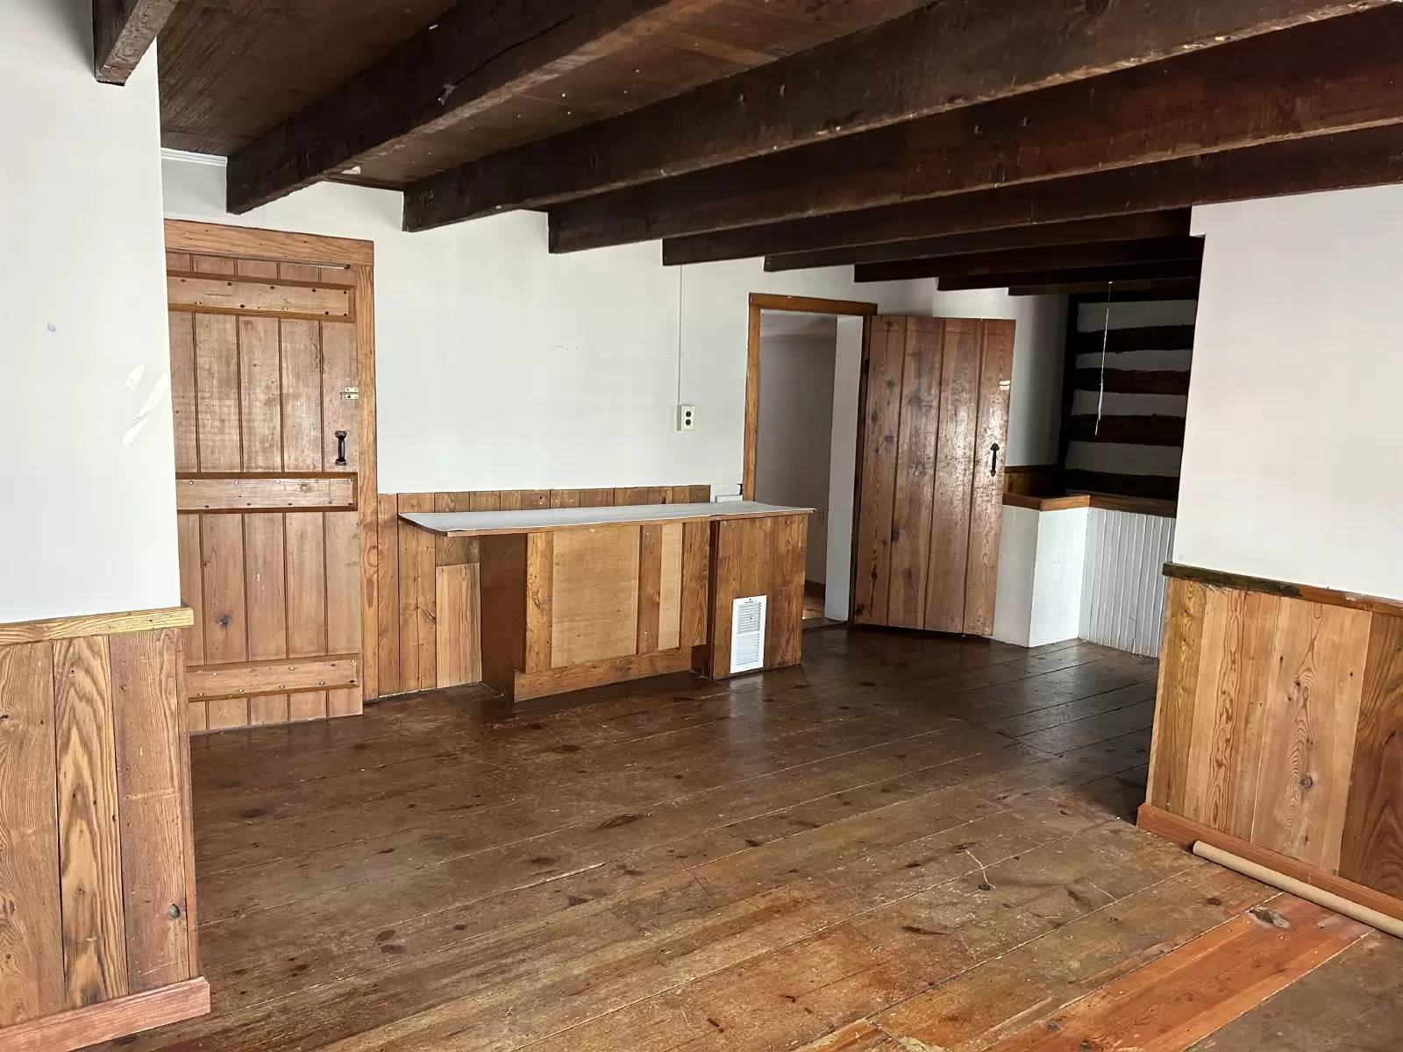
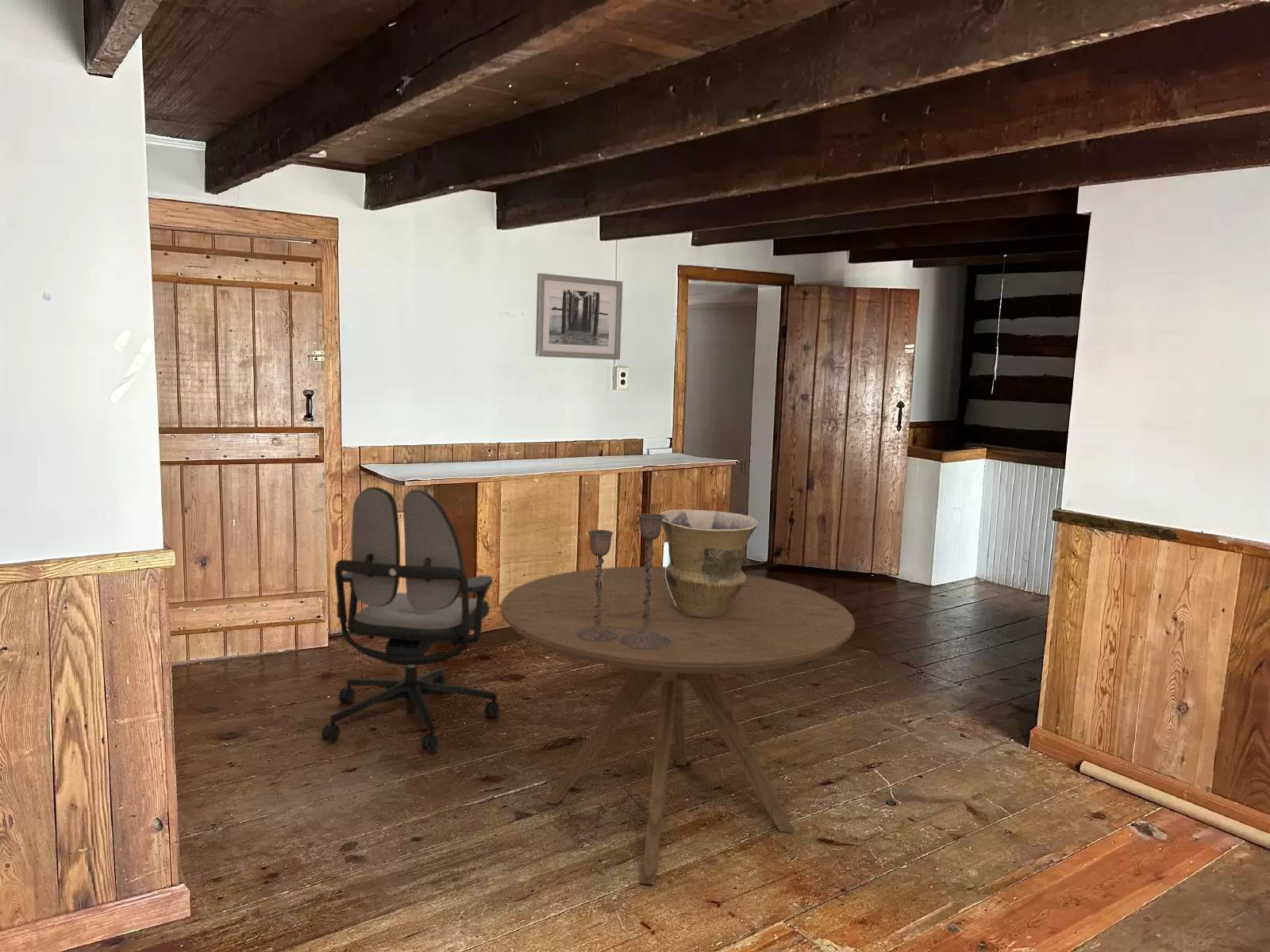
+ office chair [321,486,500,754]
+ vase [659,509,759,617]
+ wall art [535,272,623,360]
+ candlestick [576,512,672,649]
+ dining table [500,566,856,885]
